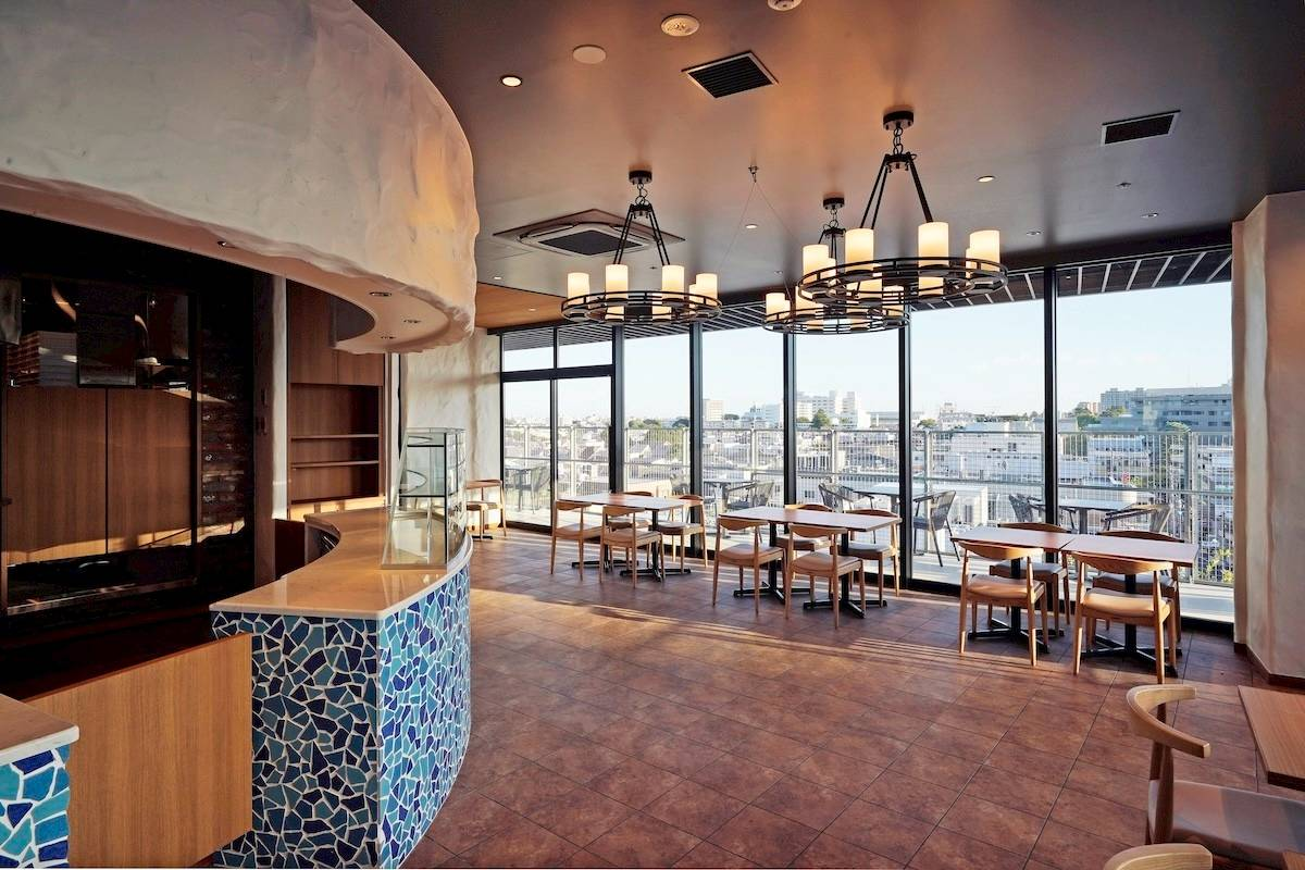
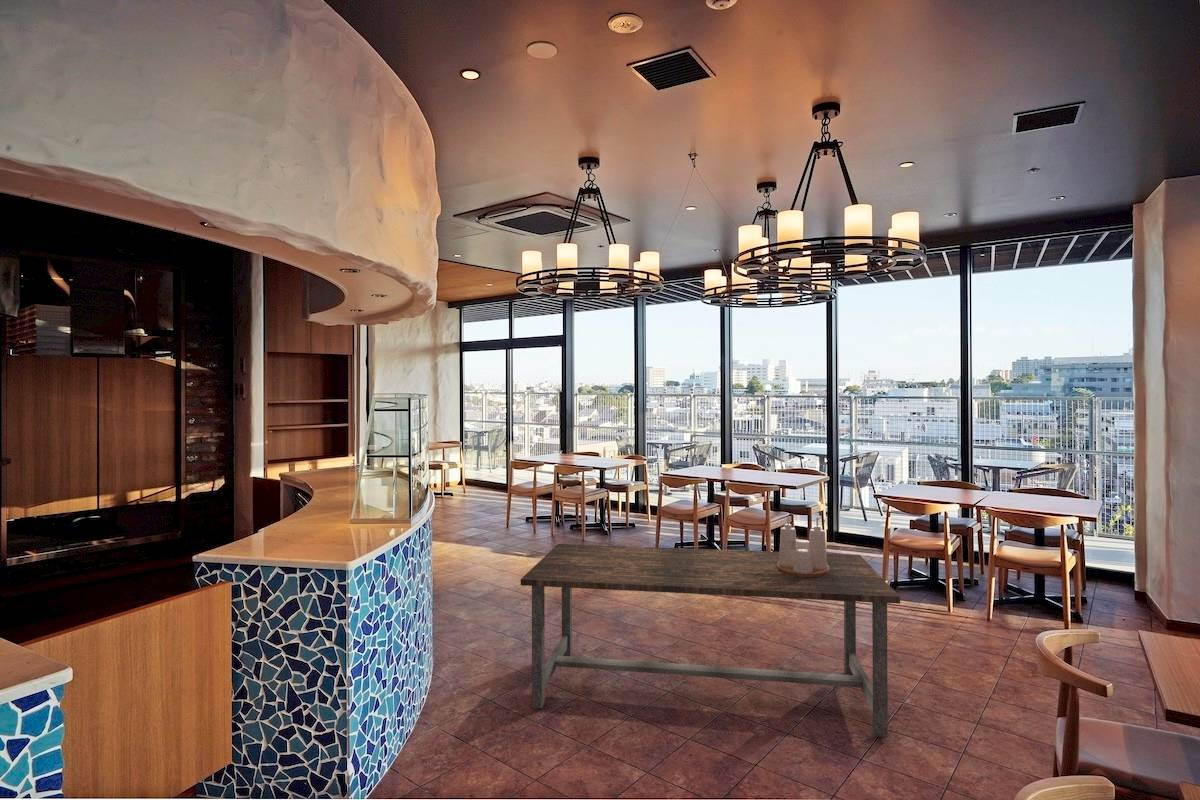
+ condiment set [777,515,829,577]
+ dining table [520,543,901,738]
